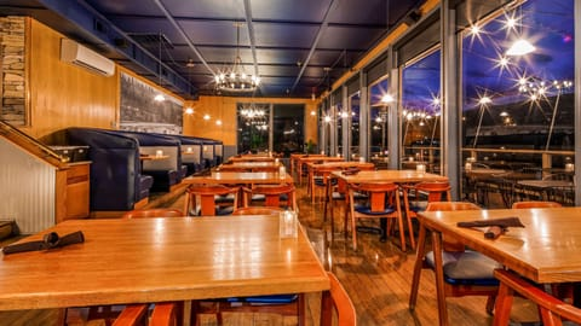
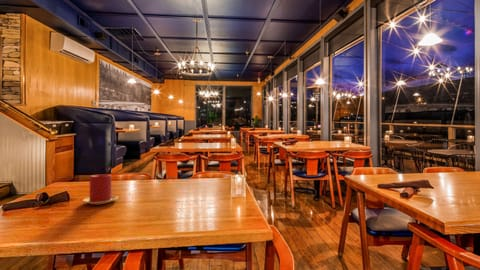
+ candle [81,173,119,205]
